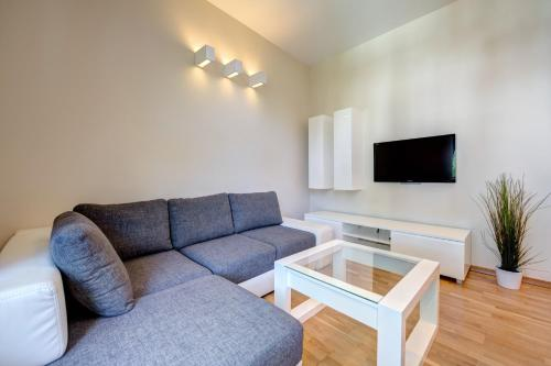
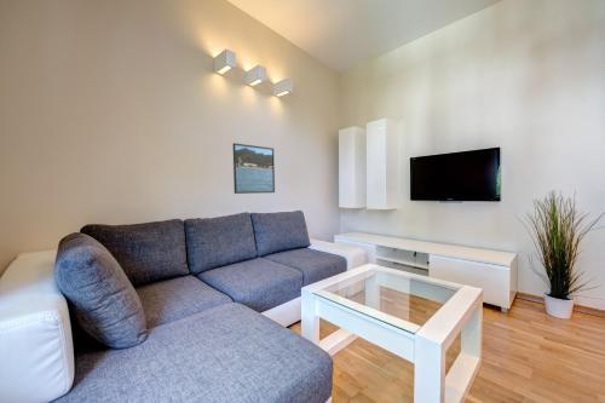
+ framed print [232,142,276,195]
